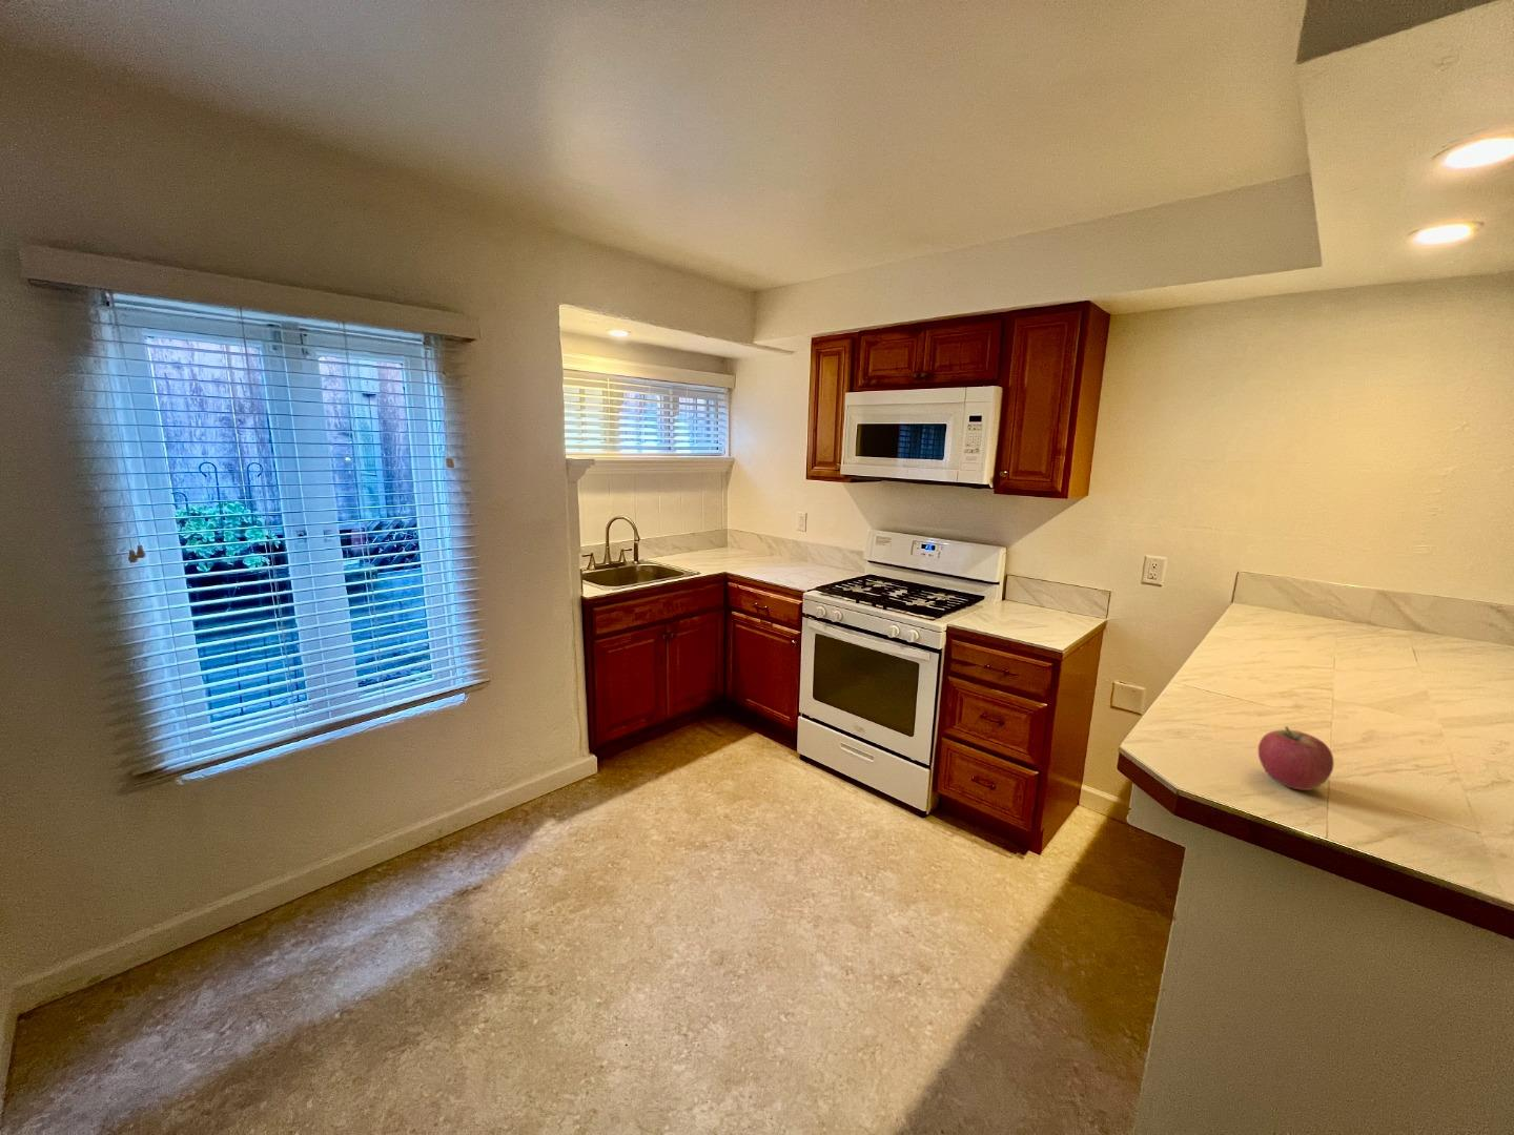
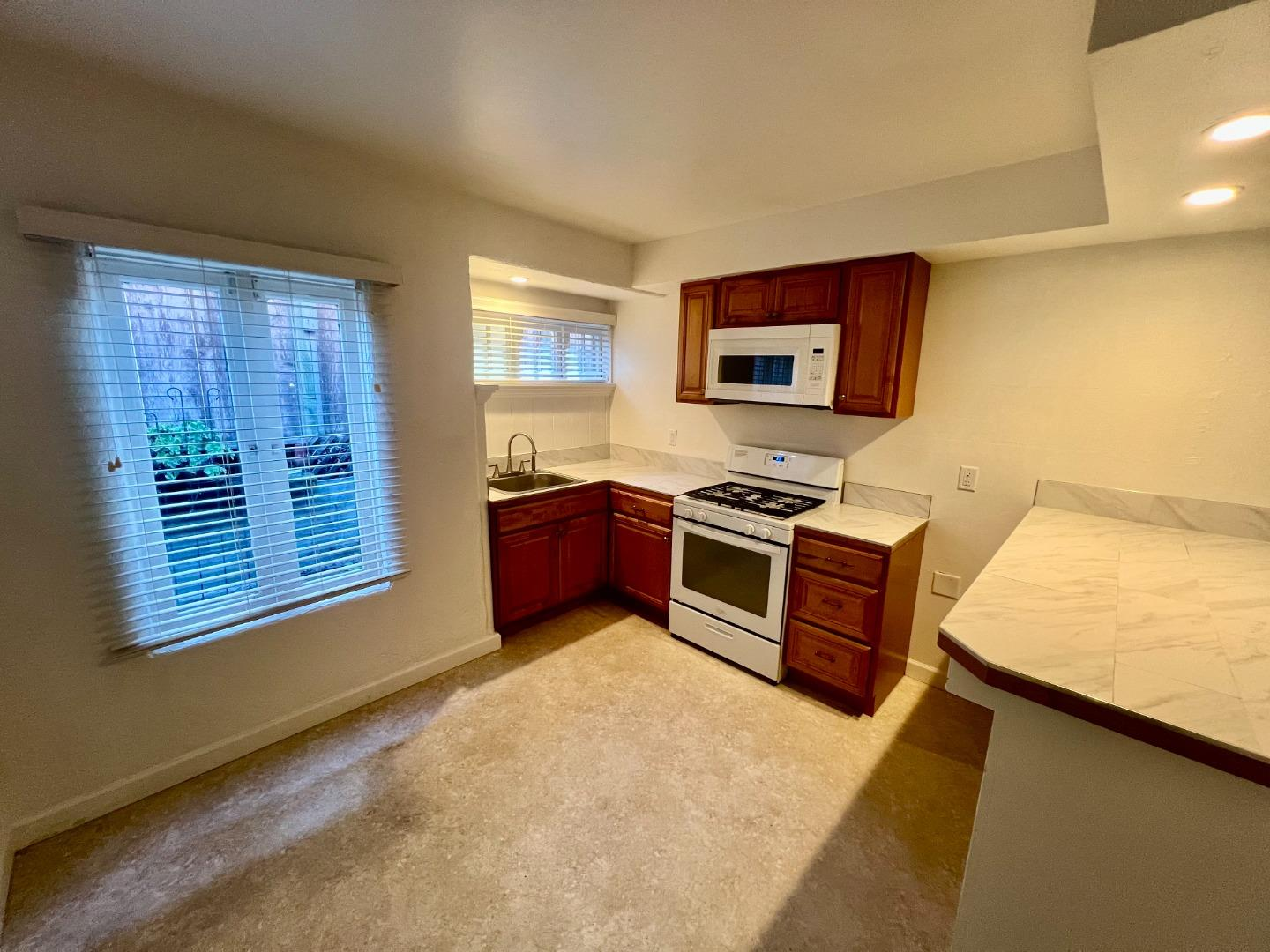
- apple [1258,725,1335,792]
